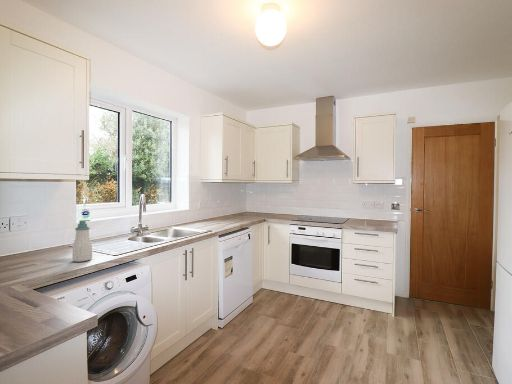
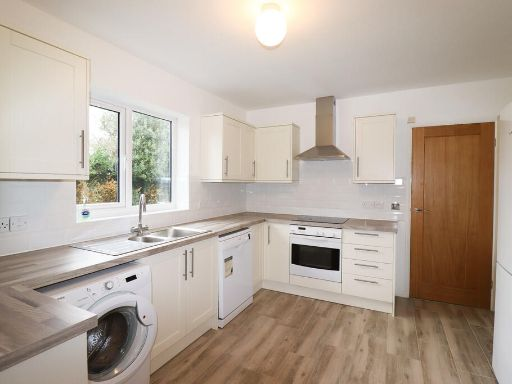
- soap bottle [71,219,93,263]
